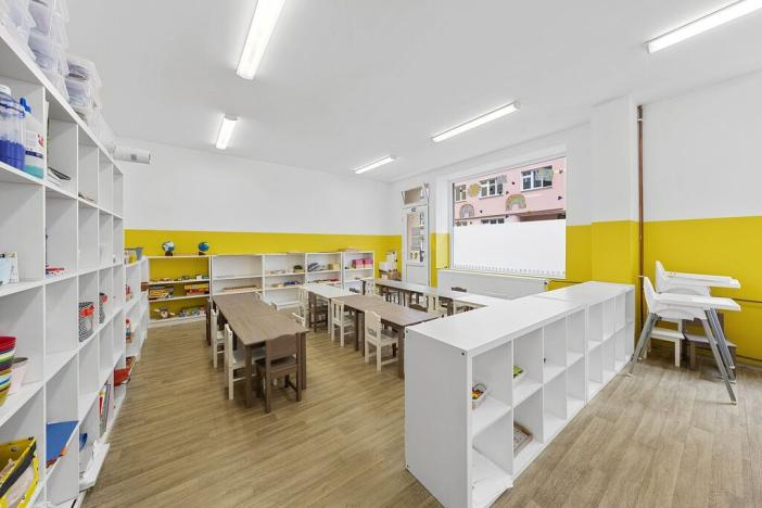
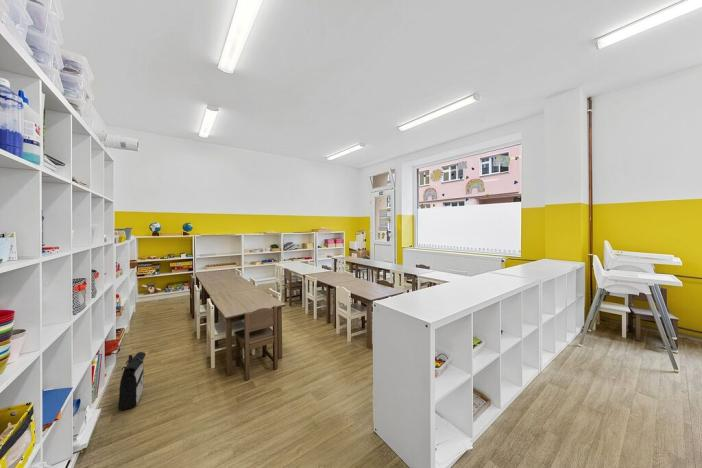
+ backpack [117,351,147,411]
